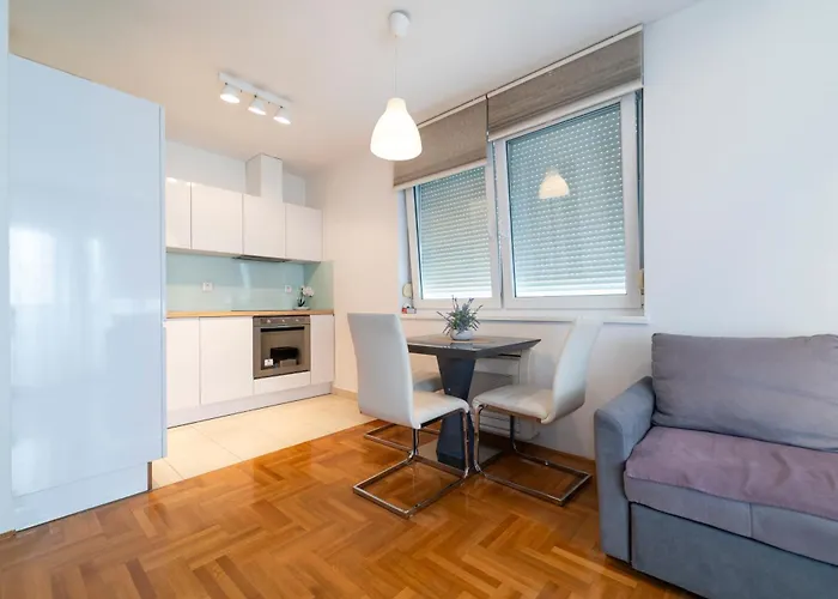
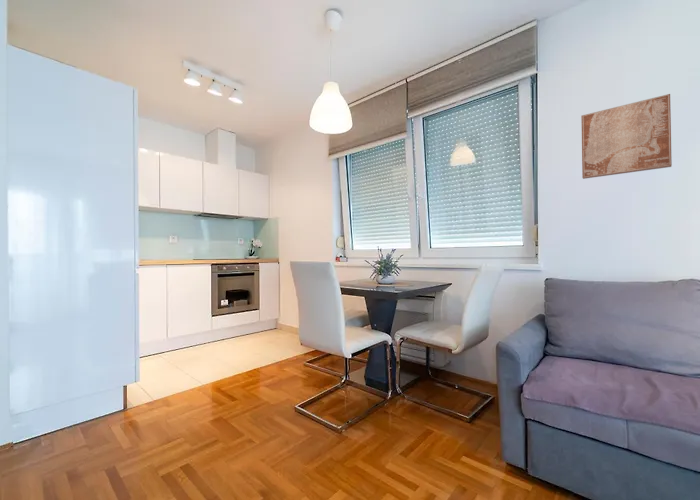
+ wall art [580,93,673,180]
